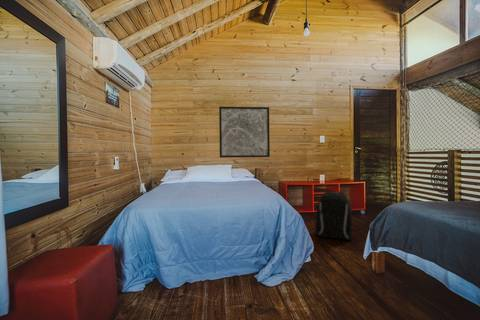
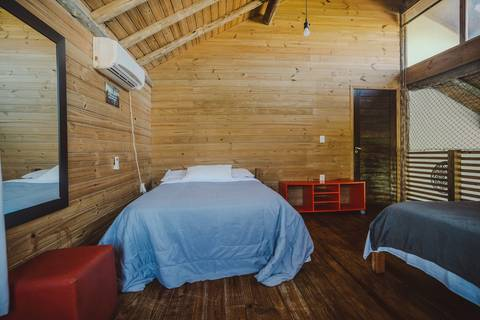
- backpack [314,190,354,241]
- wall art [218,106,271,158]
